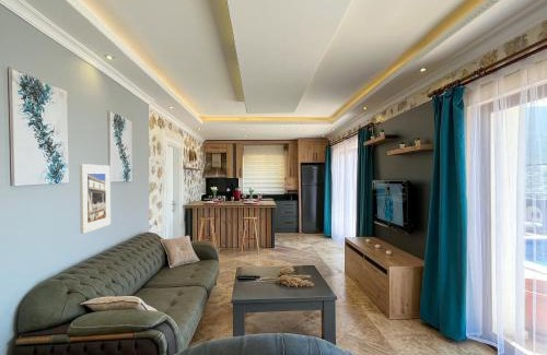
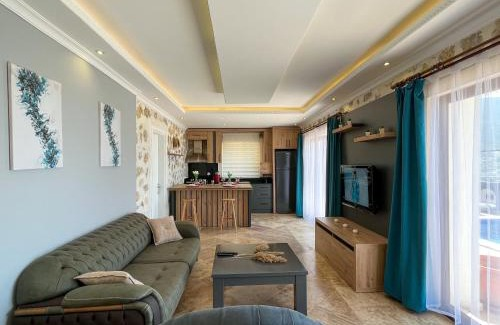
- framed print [79,163,112,235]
